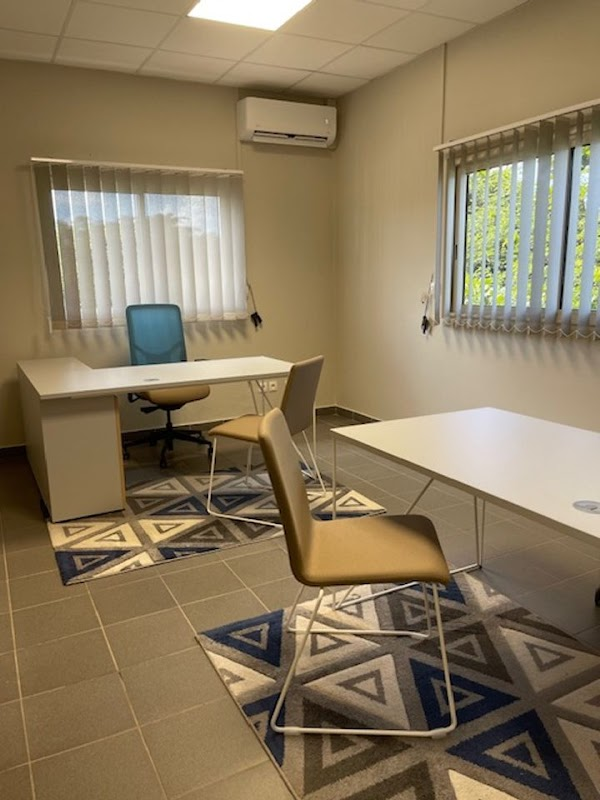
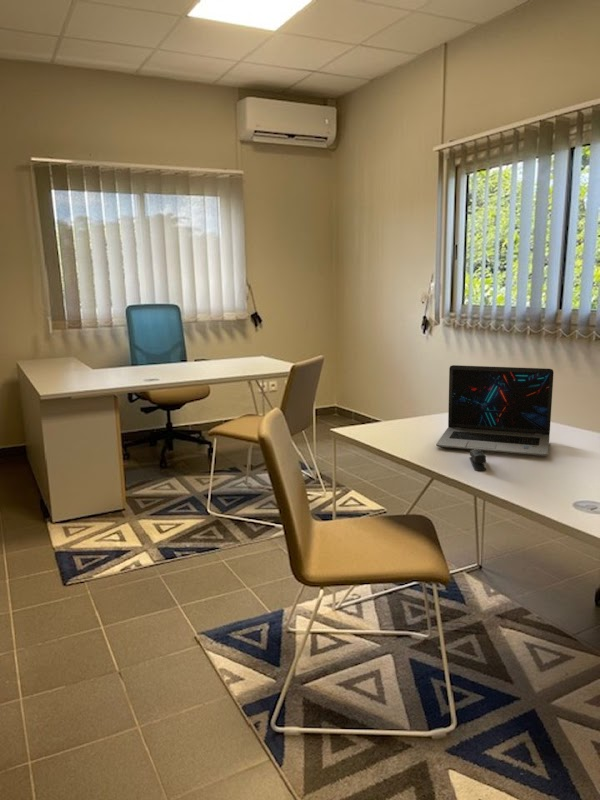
+ laptop [435,364,555,457]
+ stapler [469,449,487,472]
